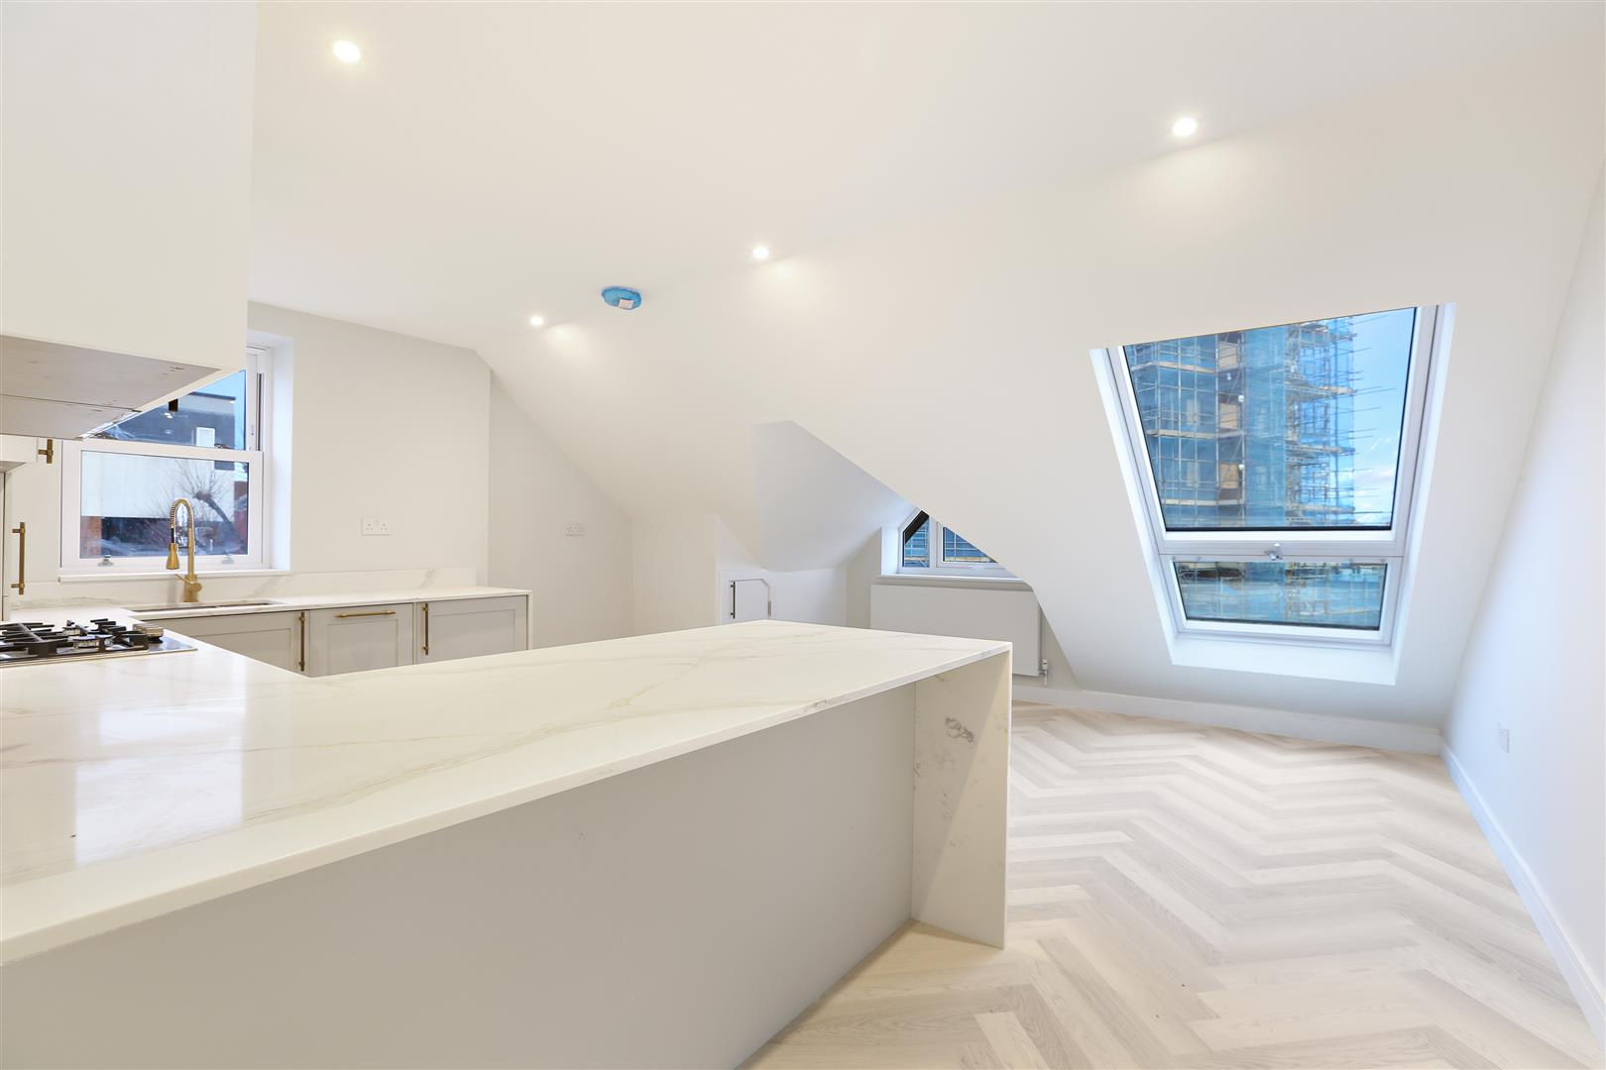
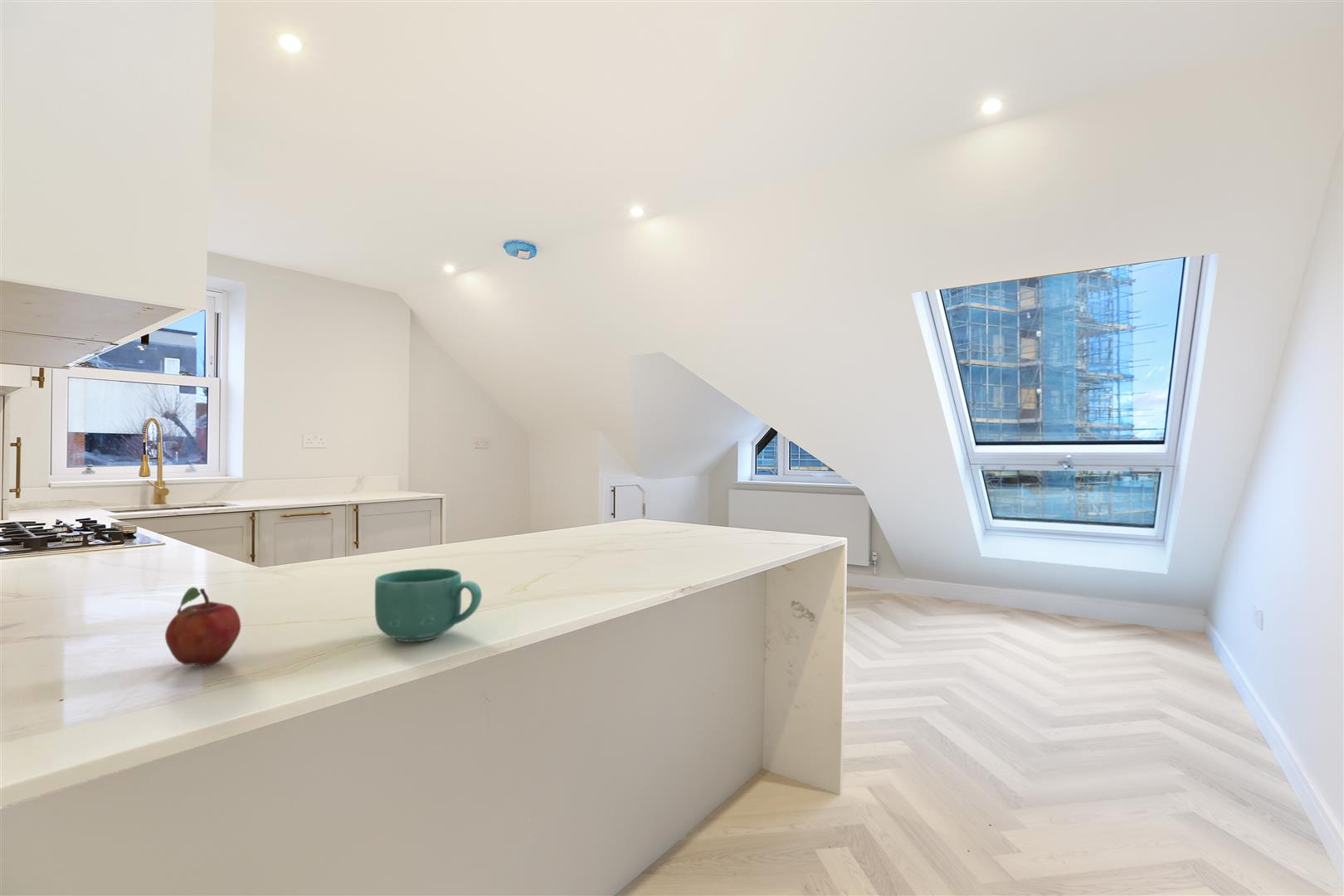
+ fruit [164,587,241,667]
+ mug [374,567,483,643]
